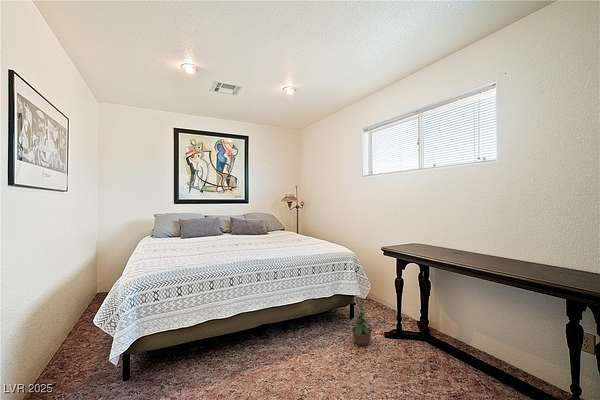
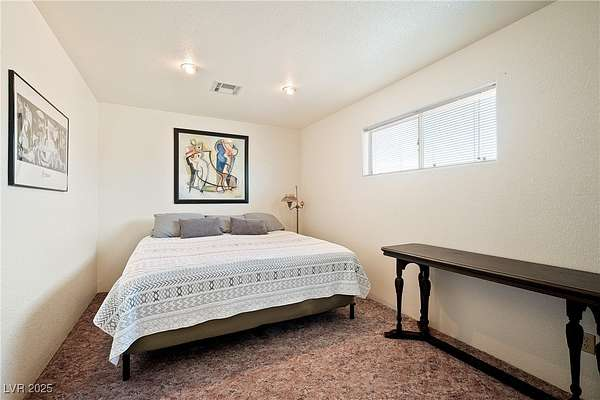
- potted plant [348,300,373,347]
